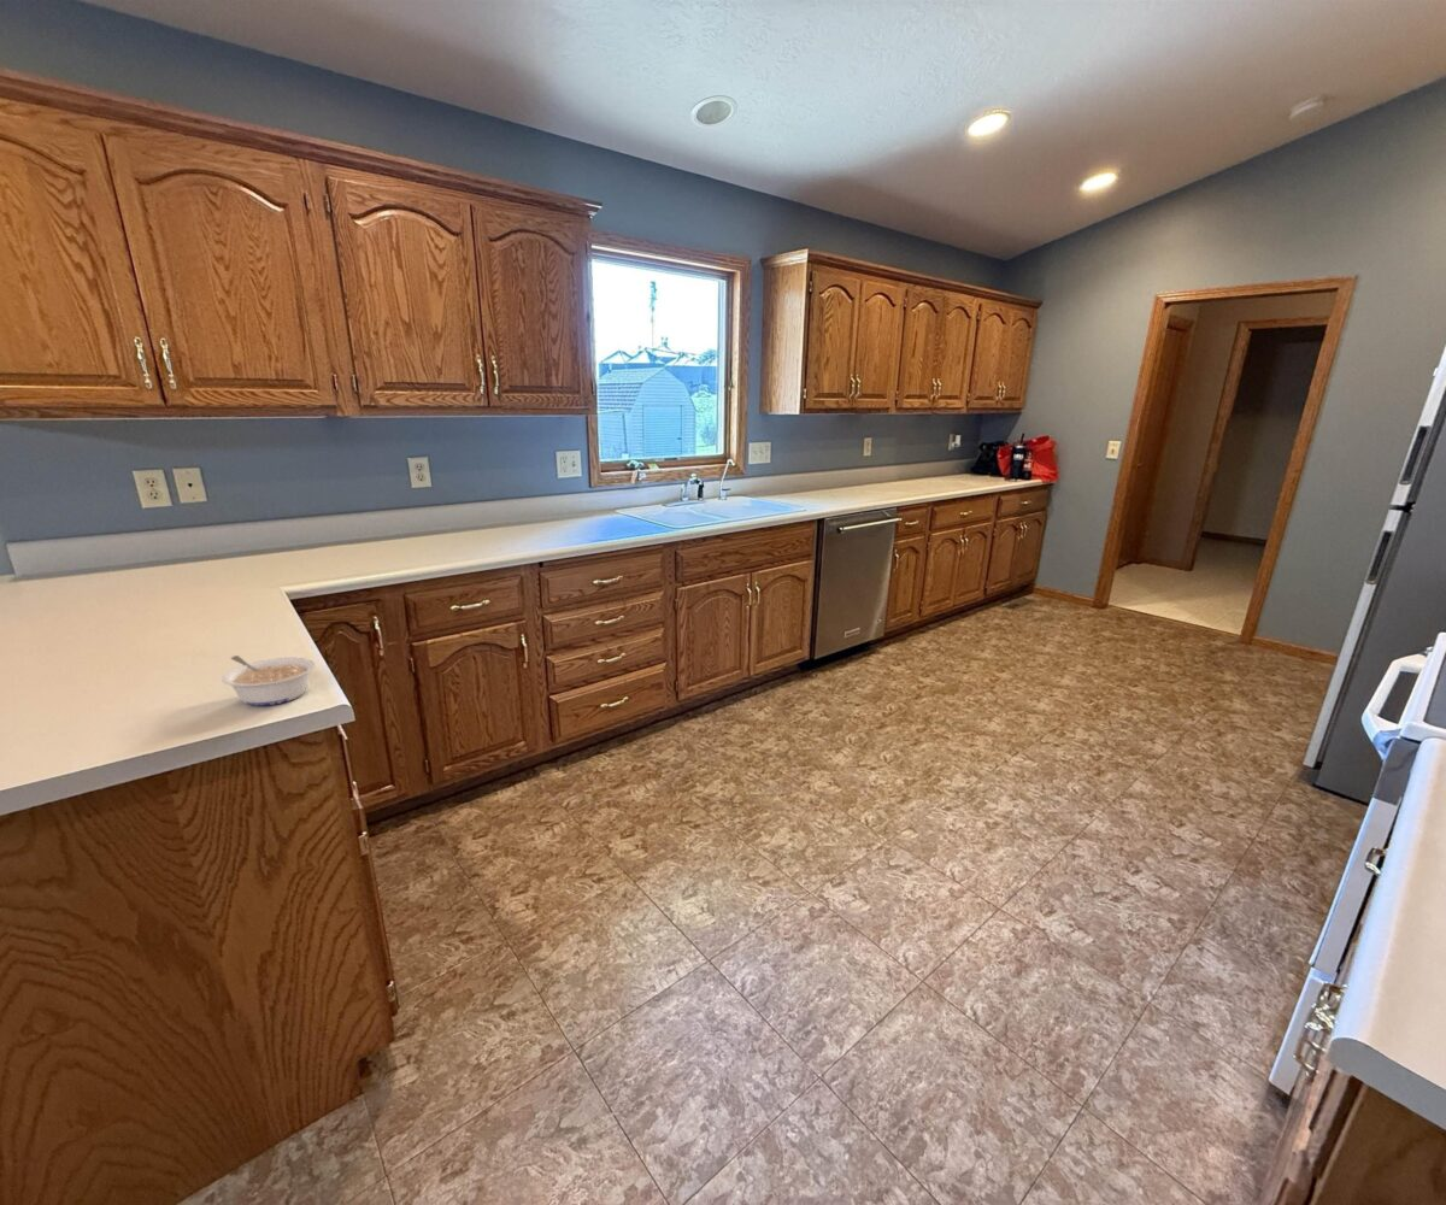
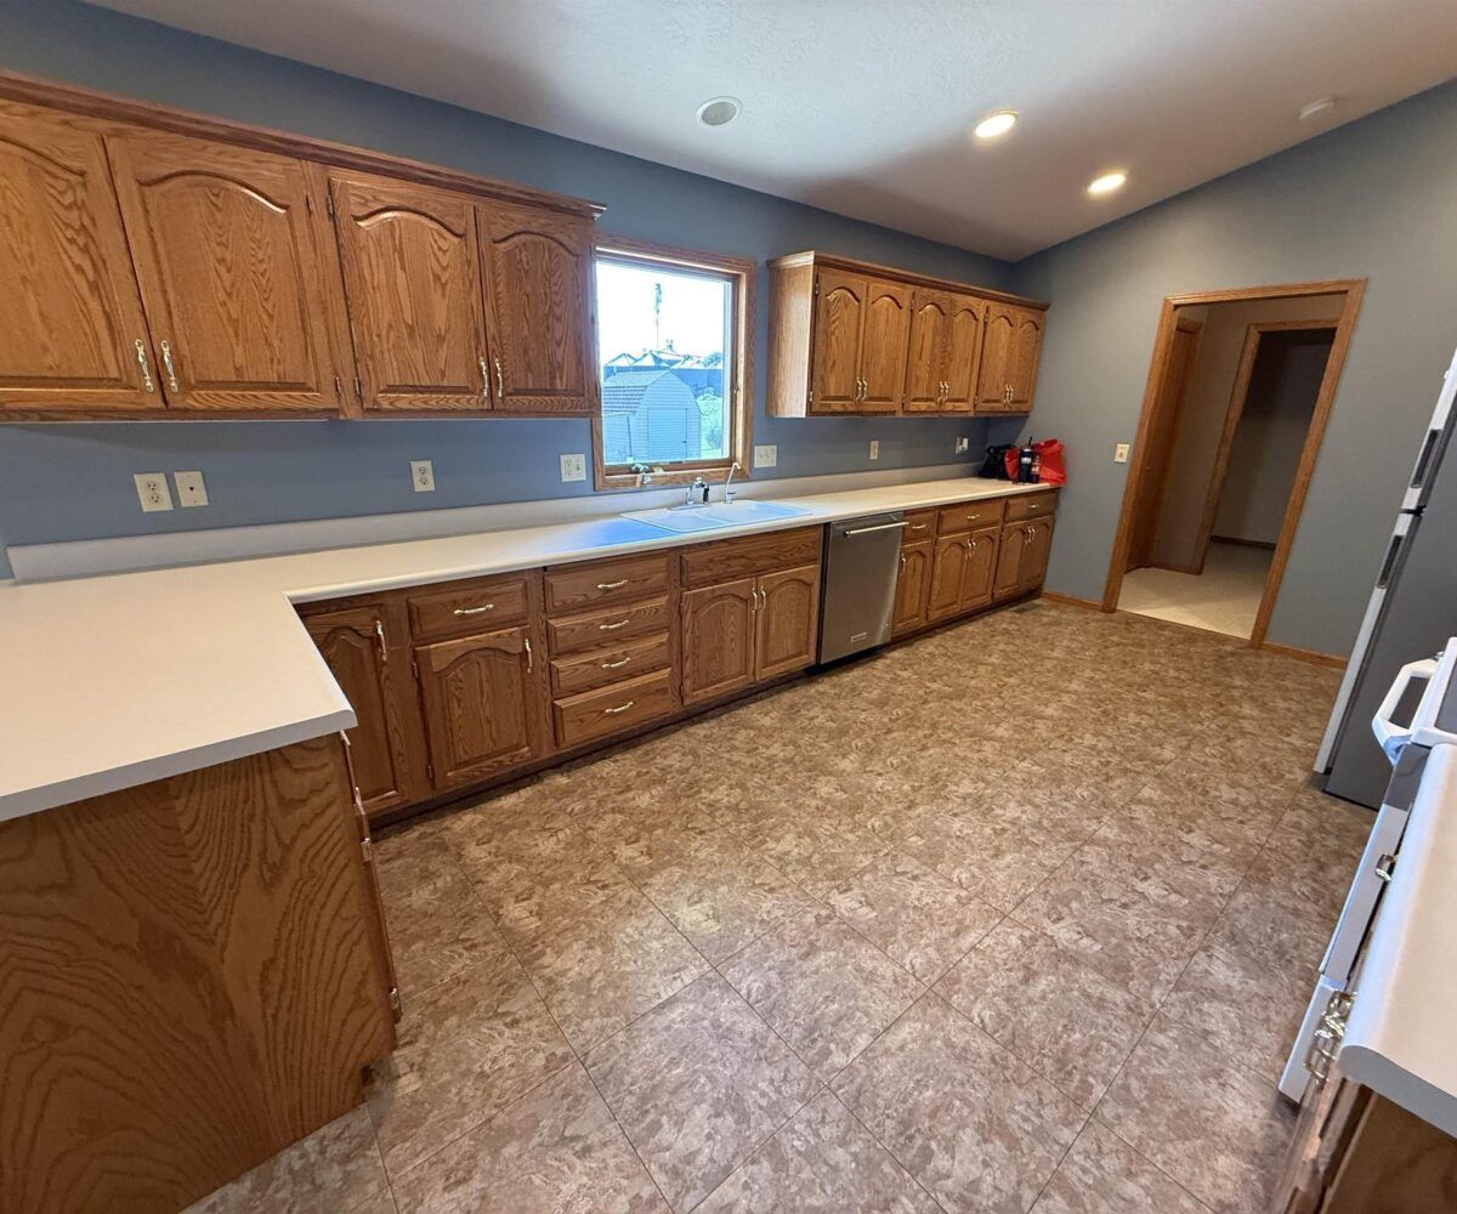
- legume [221,654,317,706]
